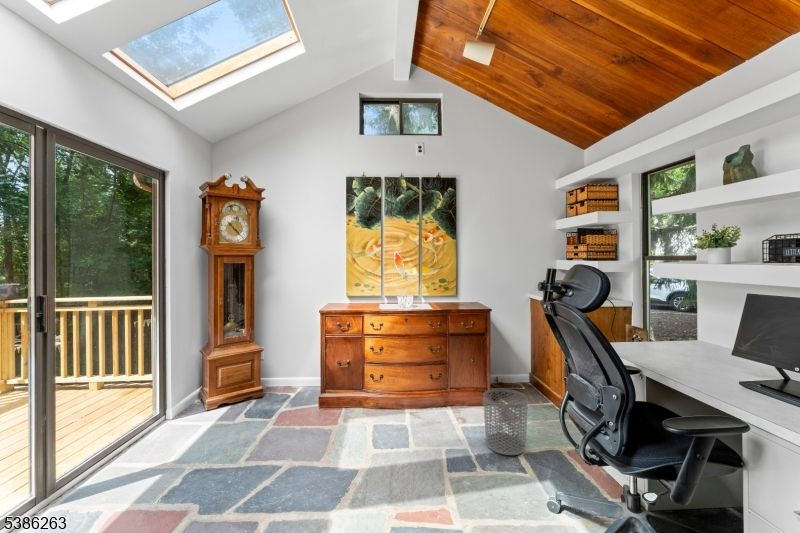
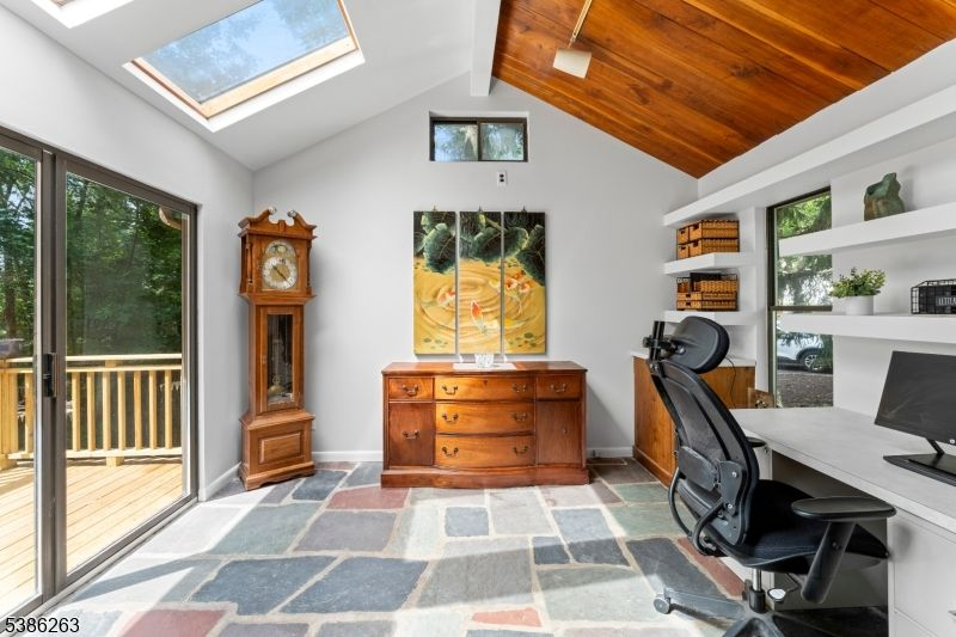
- waste bin [482,388,529,456]
